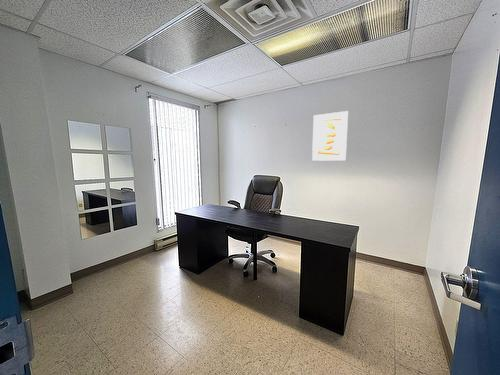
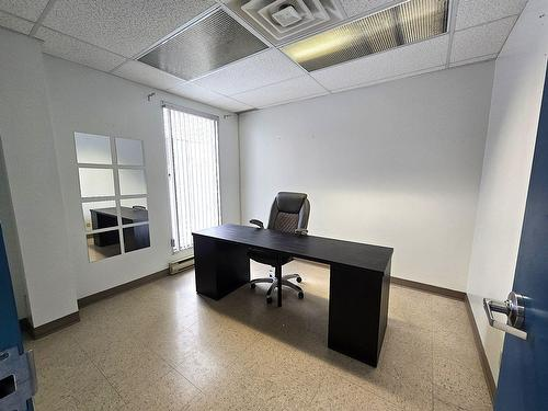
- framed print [311,110,349,162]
